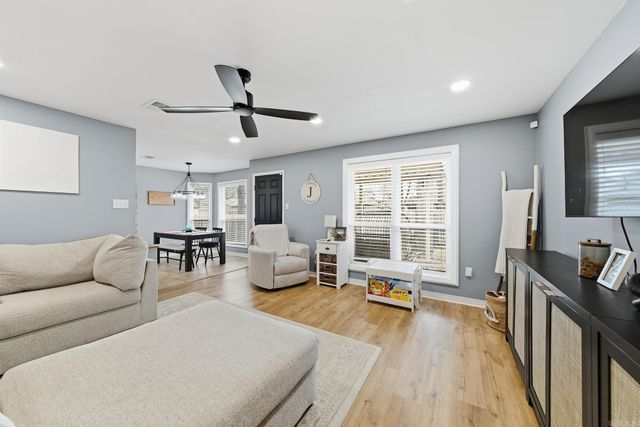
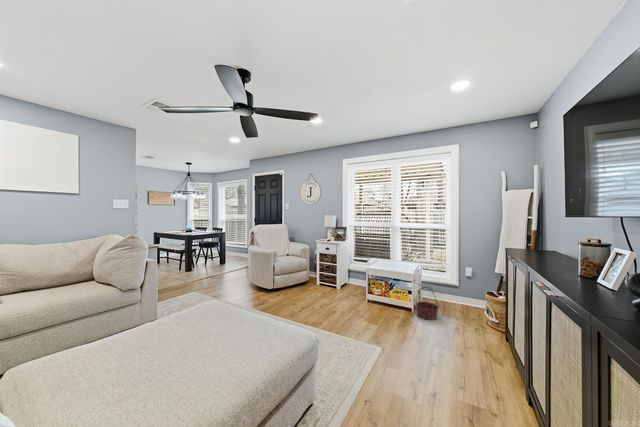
+ basket [414,286,440,321]
